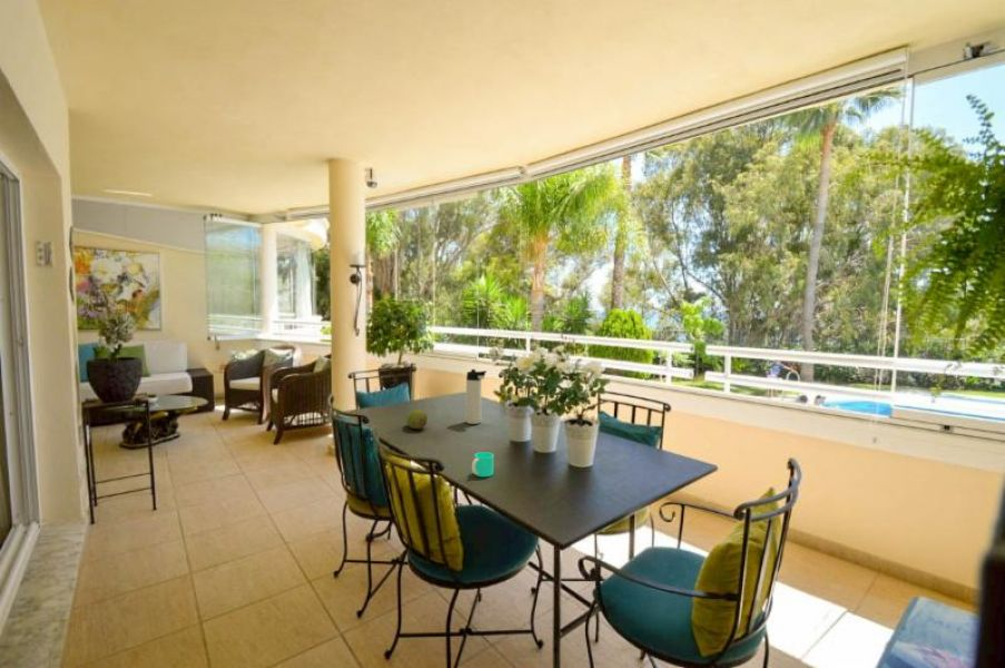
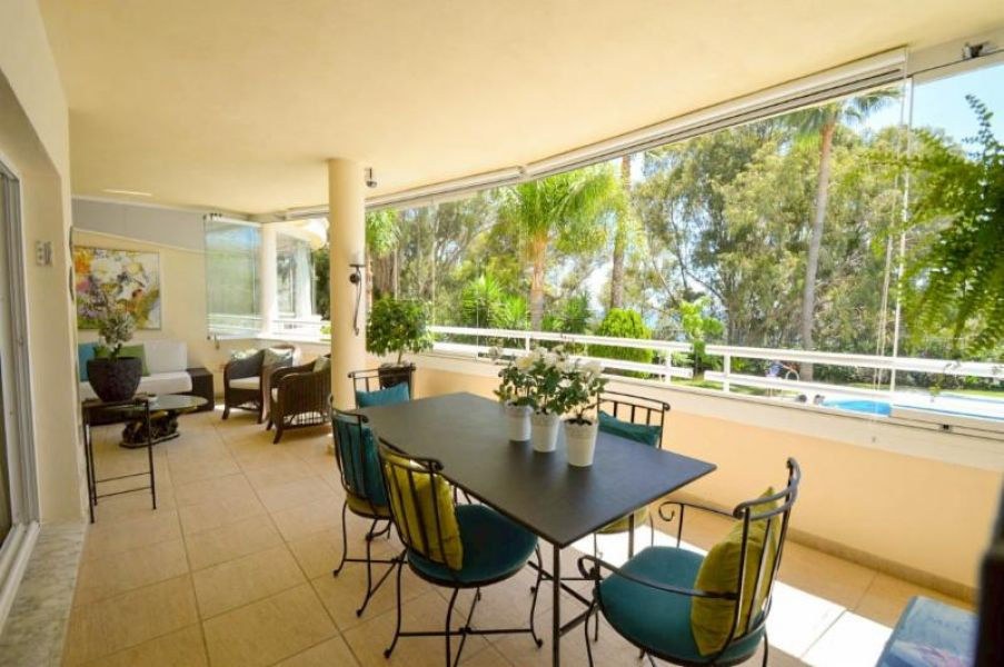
- cup [471,451,494,478]
- fruit [405,409,428,430]
- thermos bottle [464,369,487,425]
